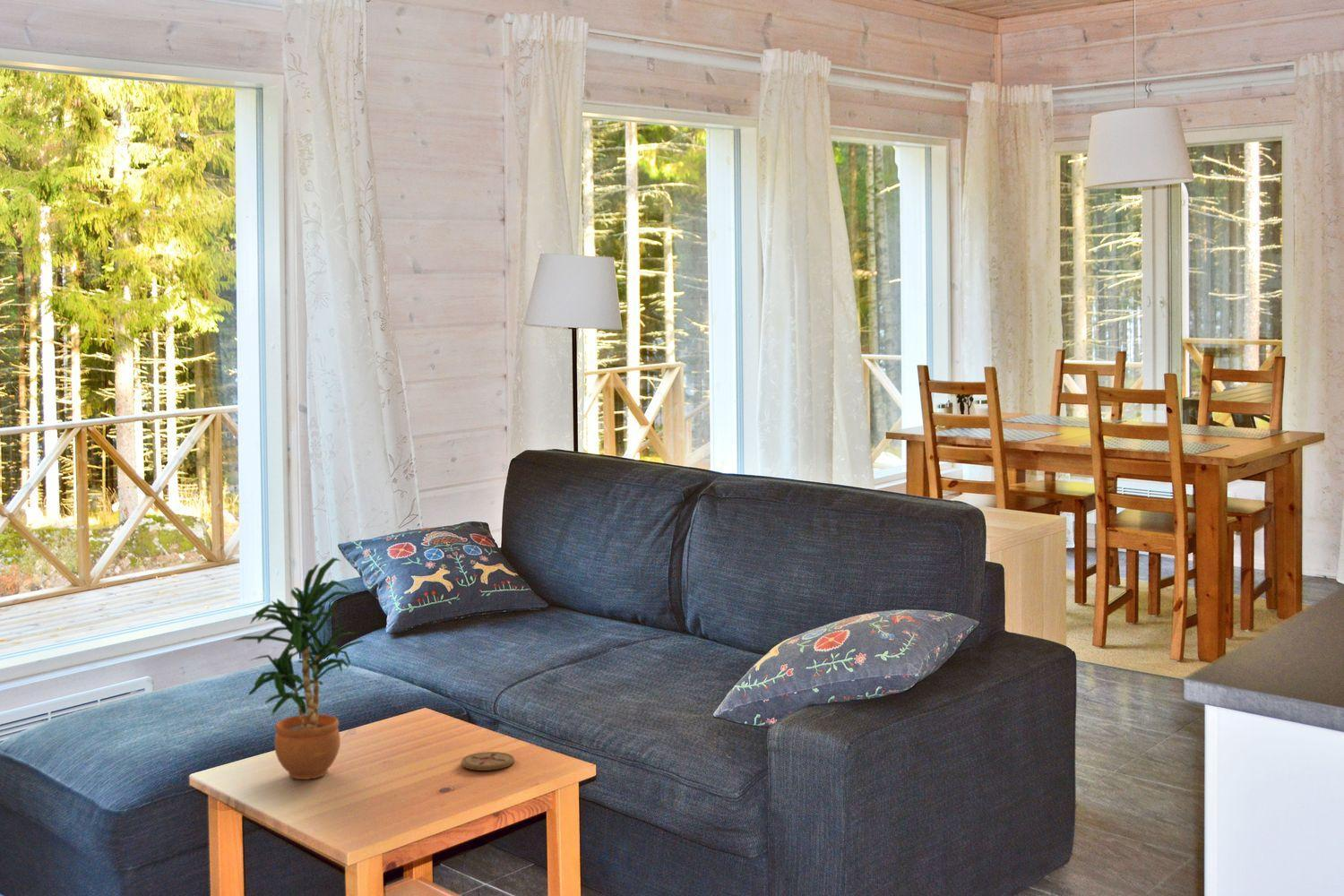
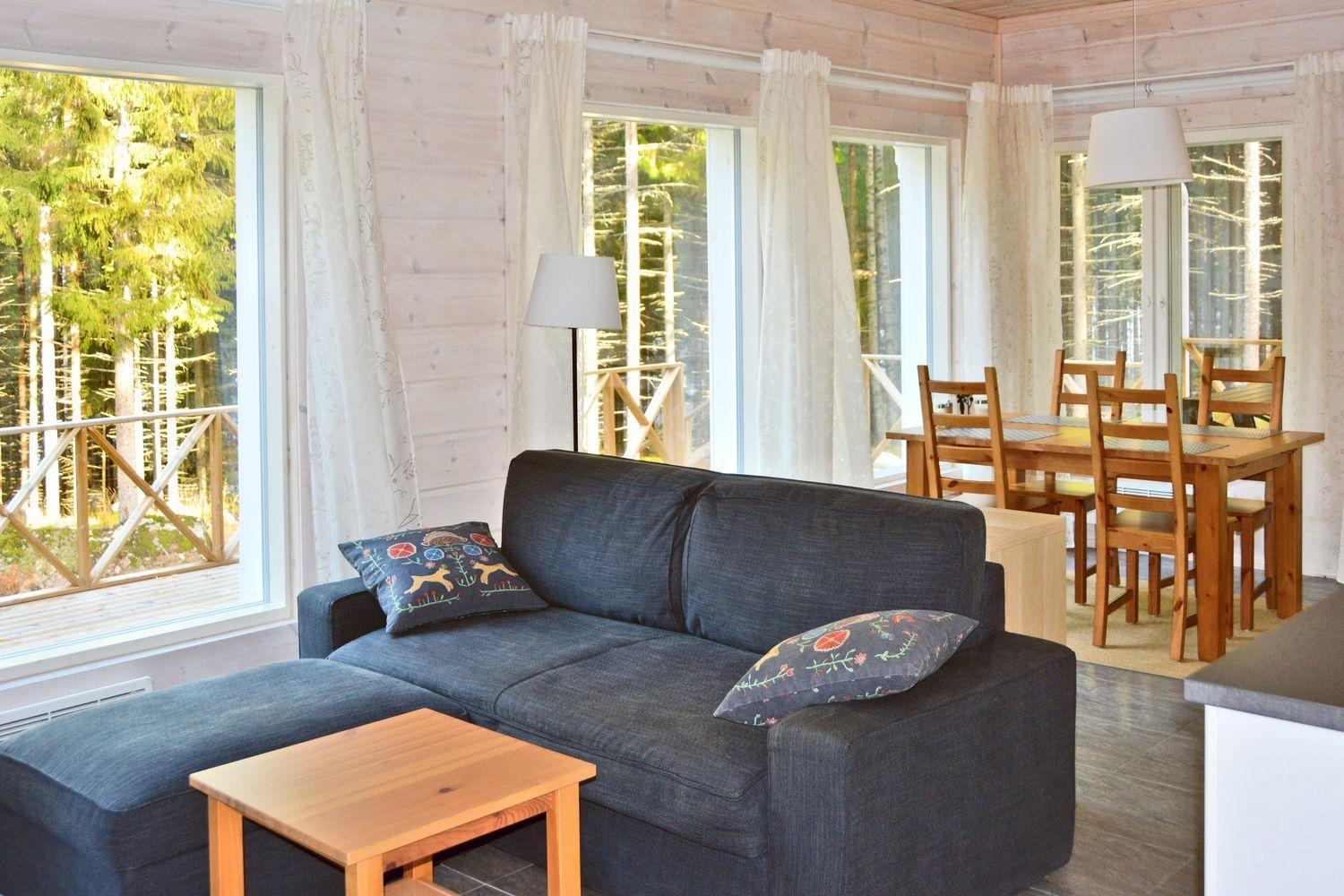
- coaster [461,751,515,771]
- potted plant [232,556,365,780]
